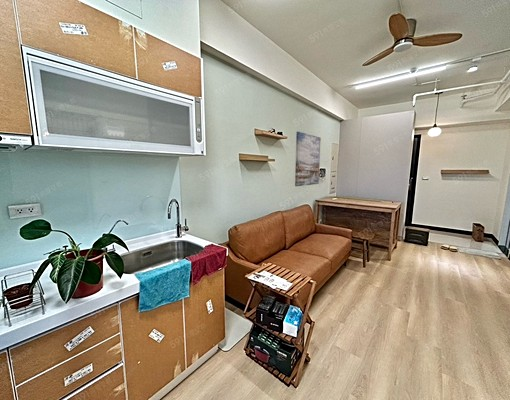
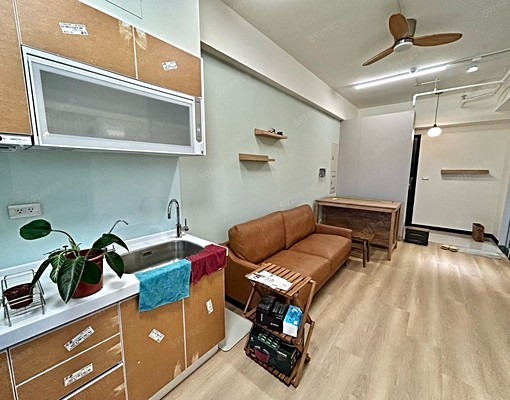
- wall art [294,131,322,187]
